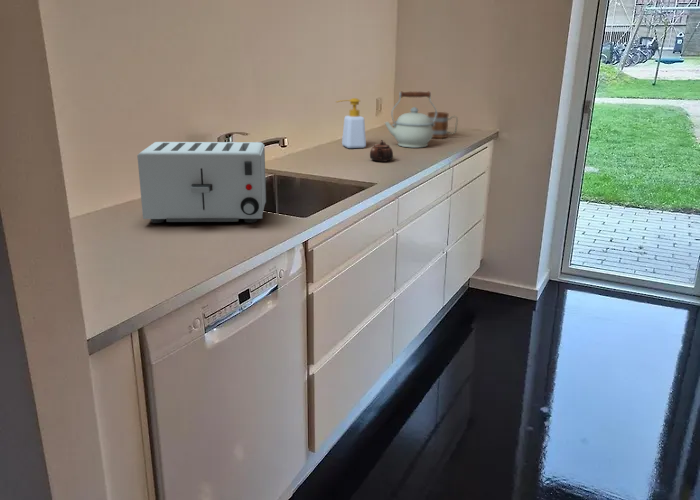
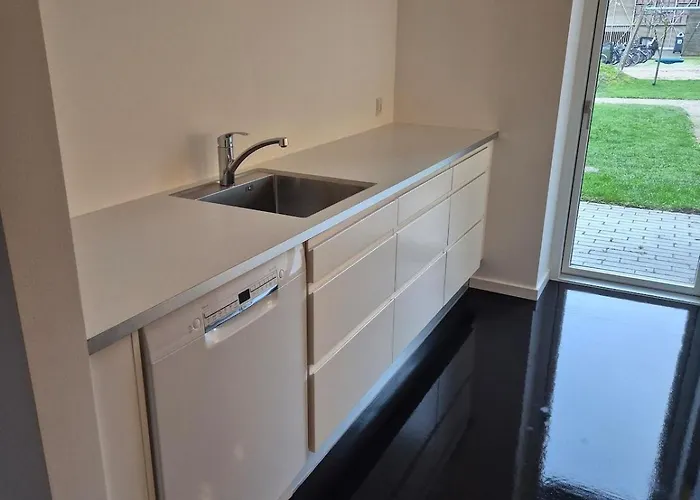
- teapot [369,139,394,163]
- mug [427,111,459,139]
- kettle [384,91,438,149]
- soap bottle [335,97,367,149]
- toaster [136,141,267,224]
